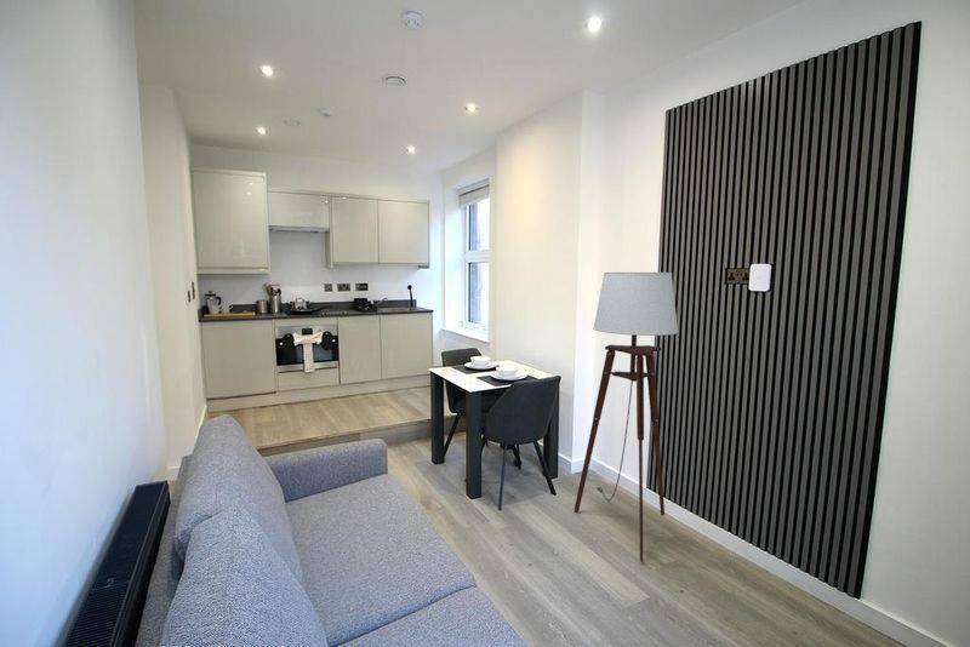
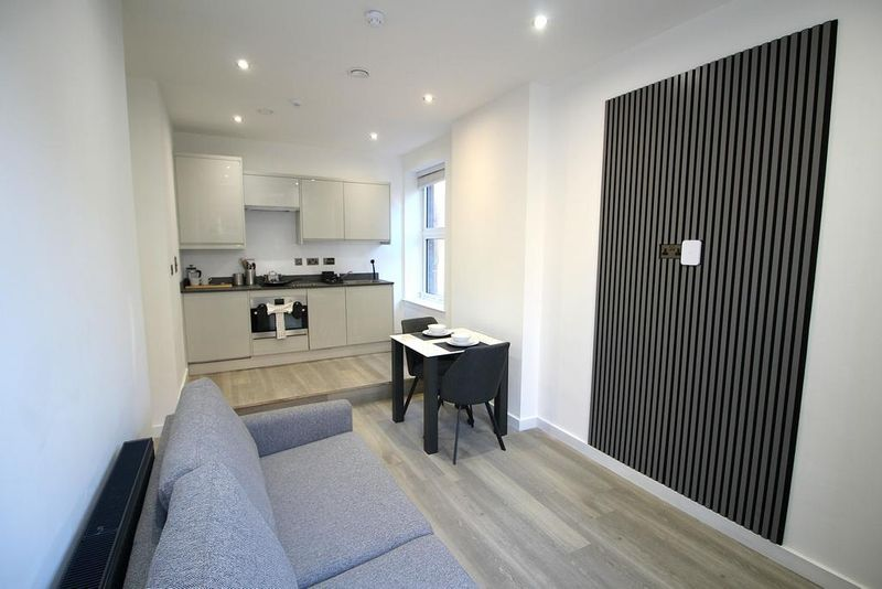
- floor lamp [574,271,679,563]
